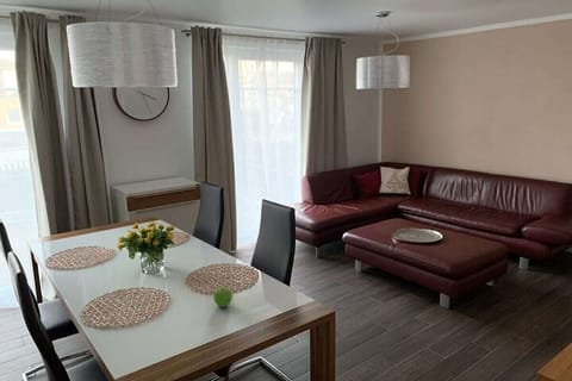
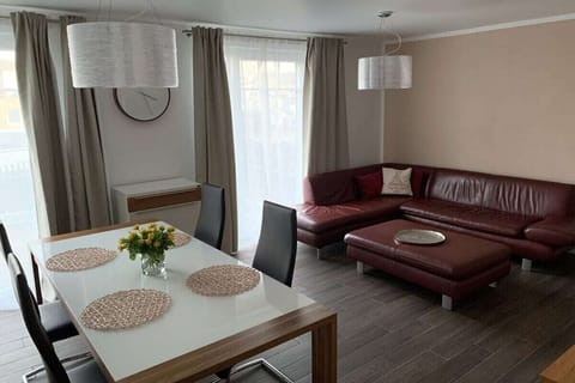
- fruit [212,287,234,308]
